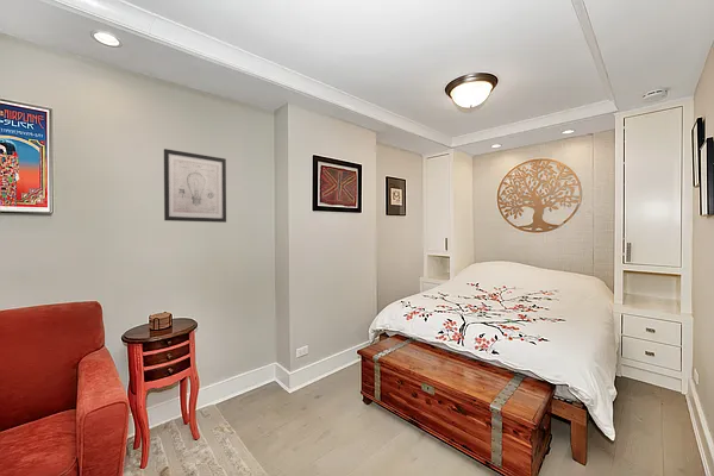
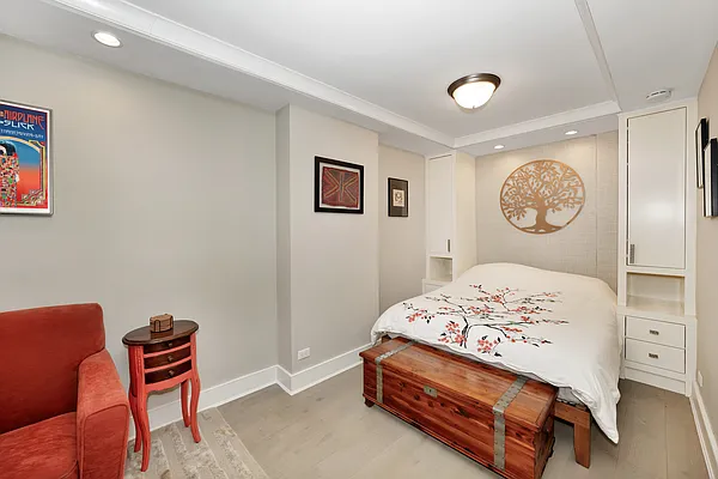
- wall art [163,148,227,224]
